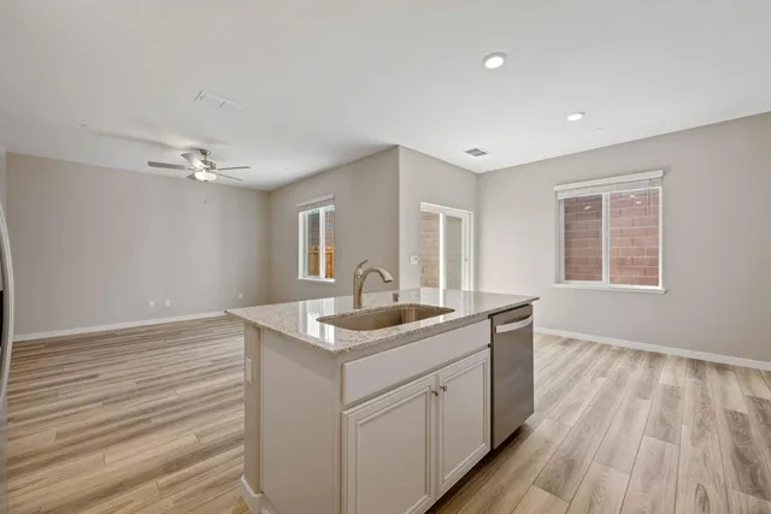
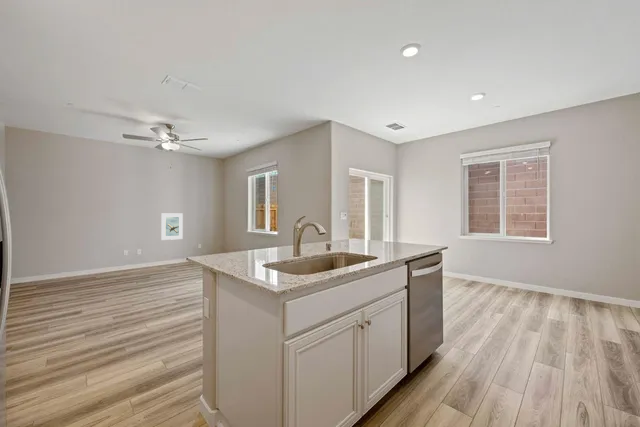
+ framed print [160,213,184,241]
